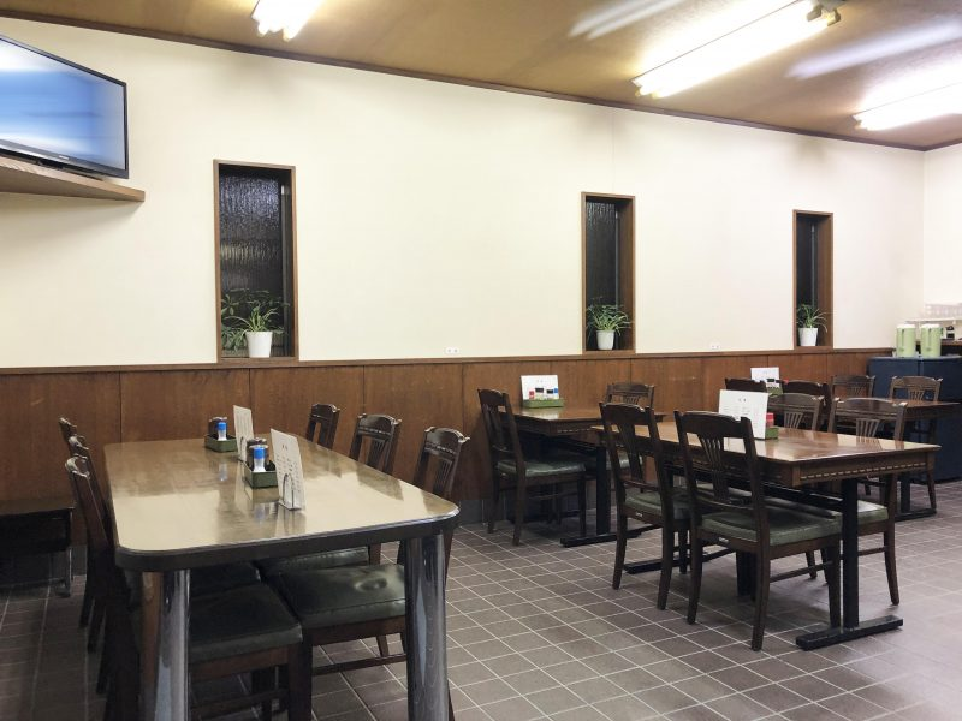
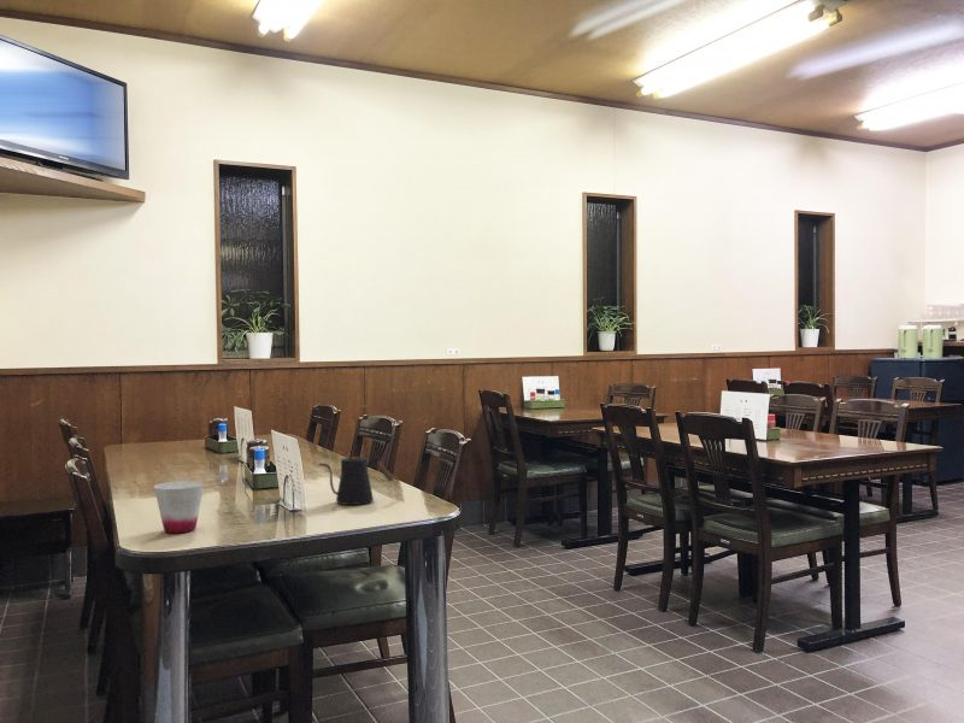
+ cup [153,480,205,534]
+ kettle [318,455,395,506]
